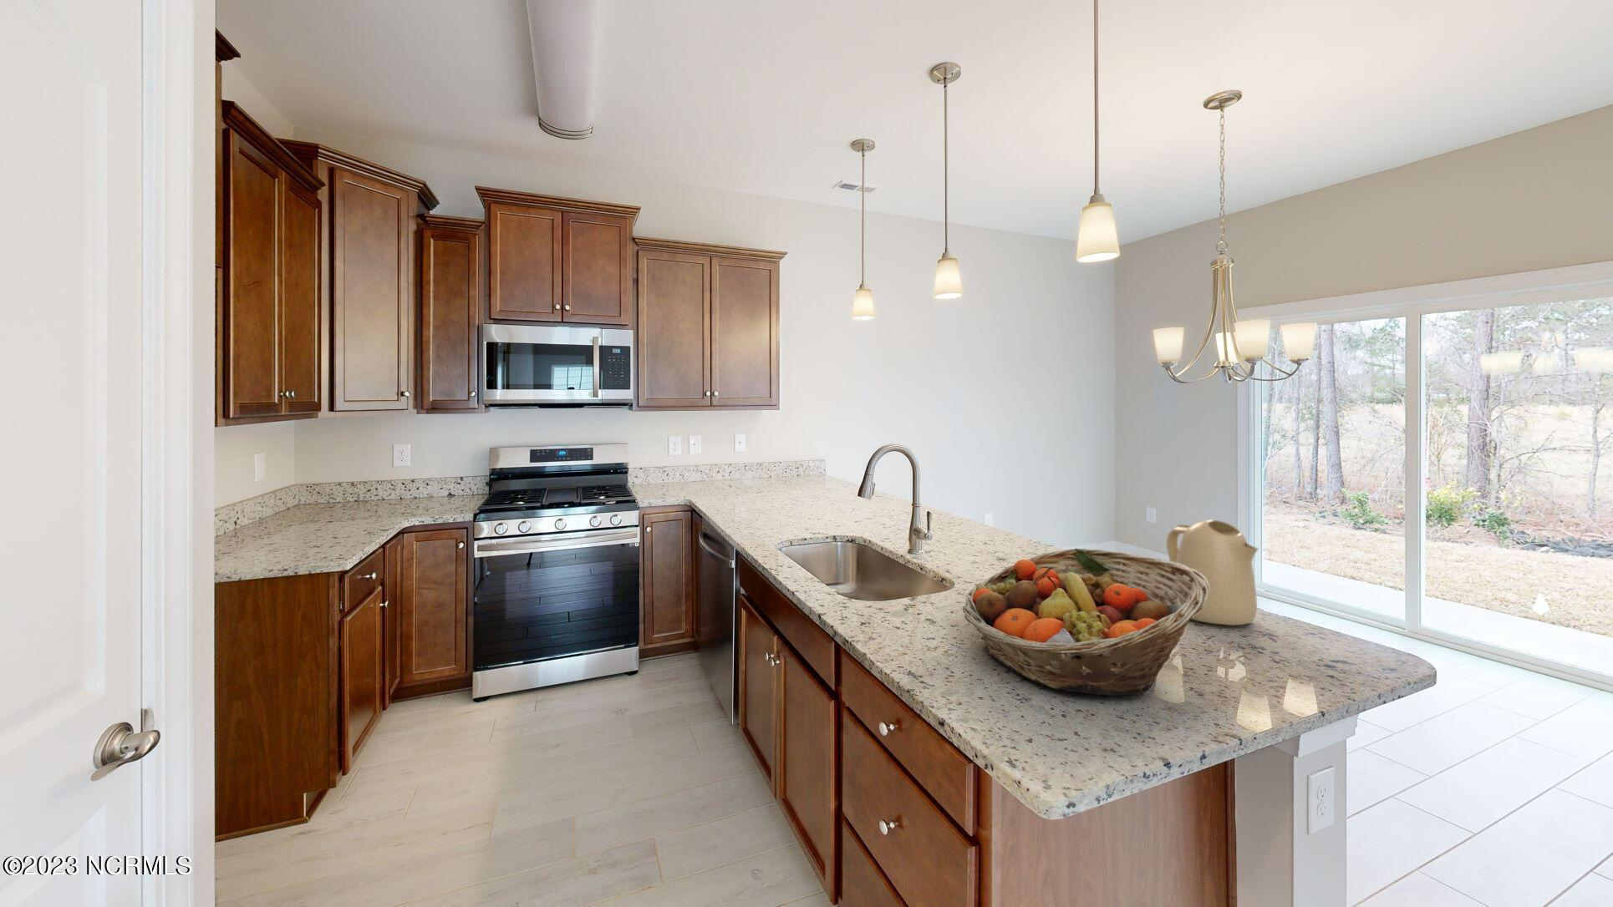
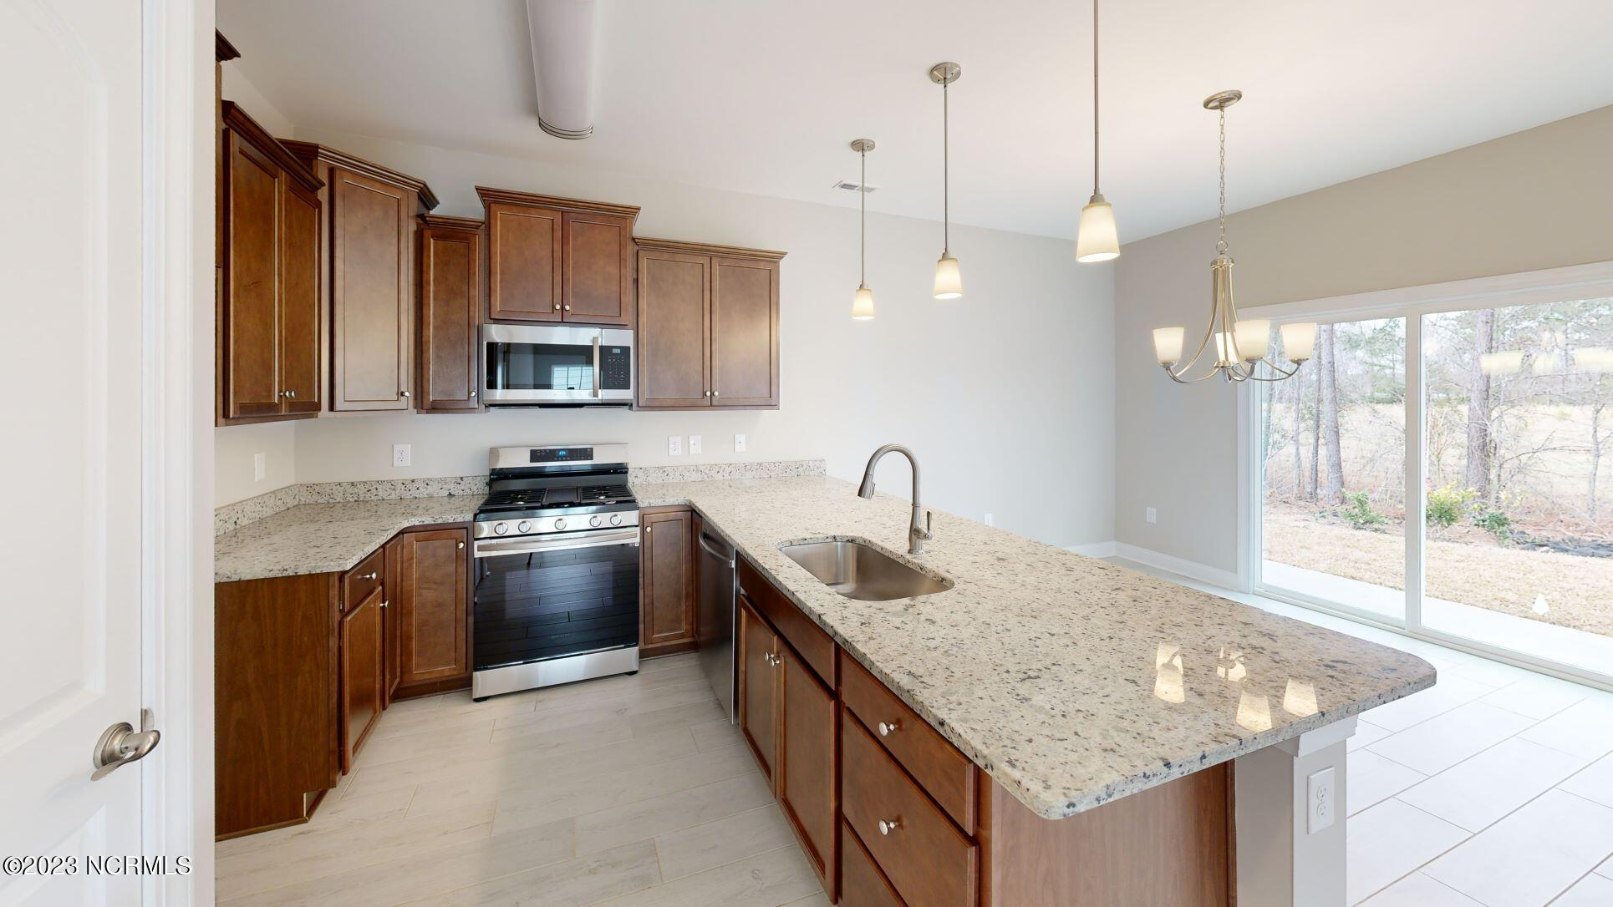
- kettle [1165,519,1260,627]
- fruit basket [962,548,1210,697]
